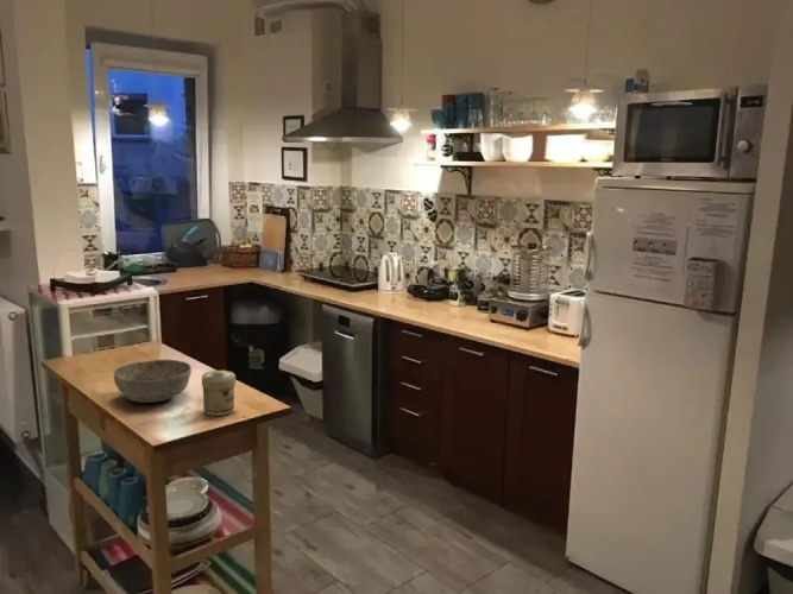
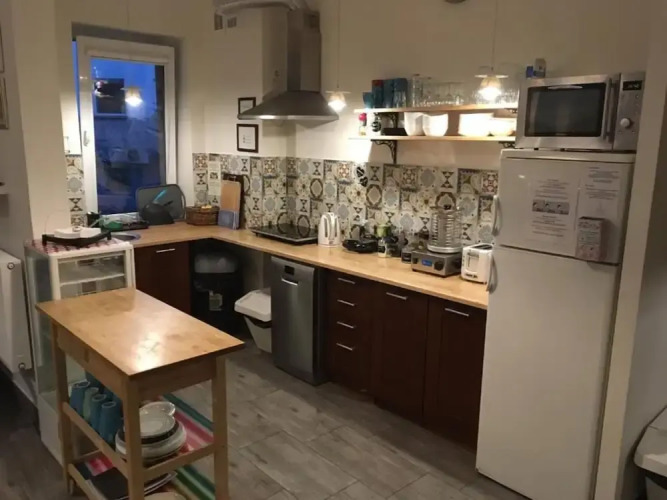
- bowl [113,359,193,404]
- jar [201,369,237,417]
